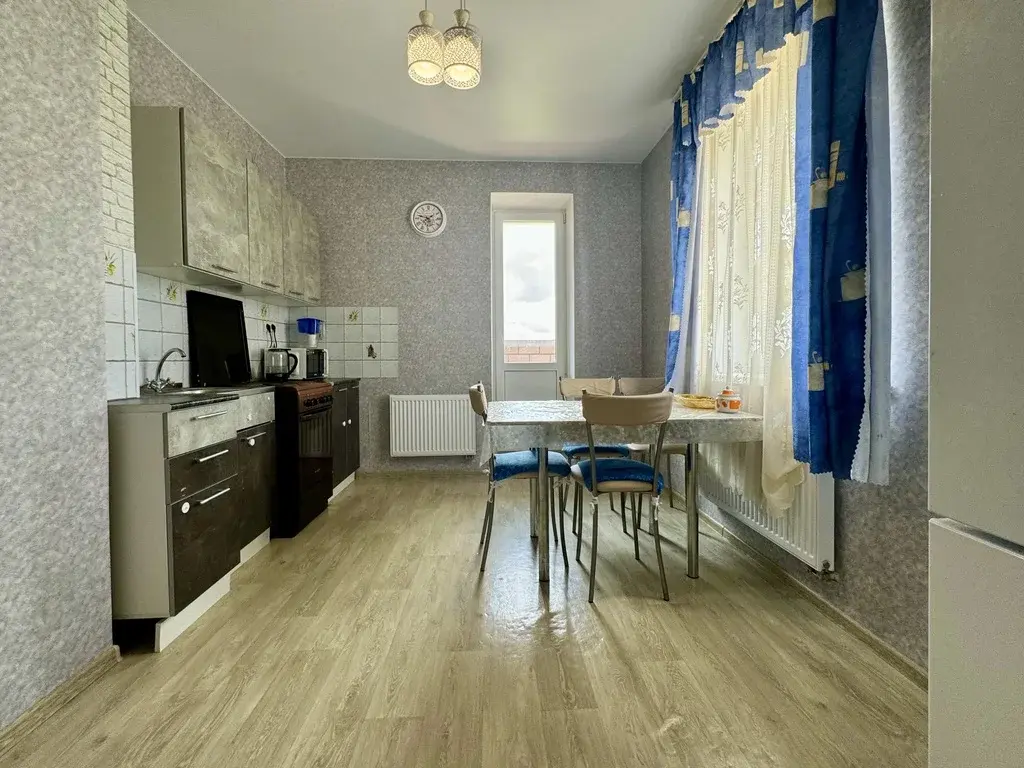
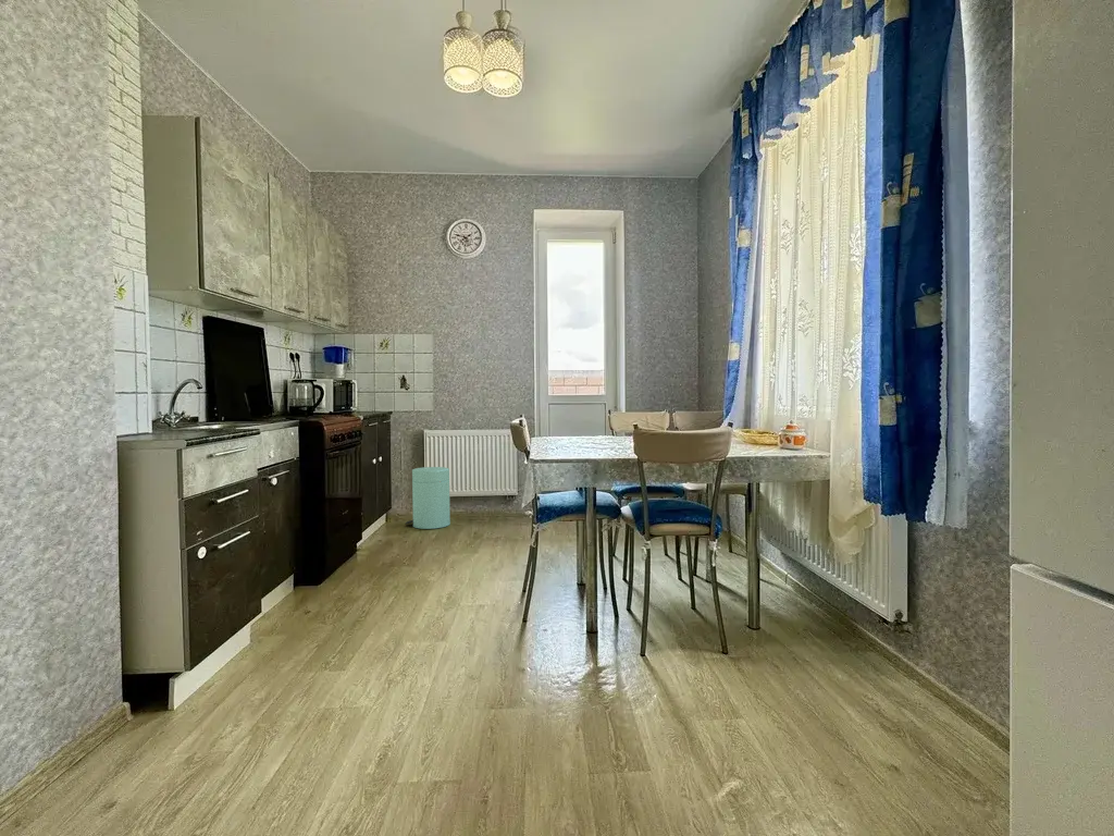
+ trash can [405,466,451,530]
